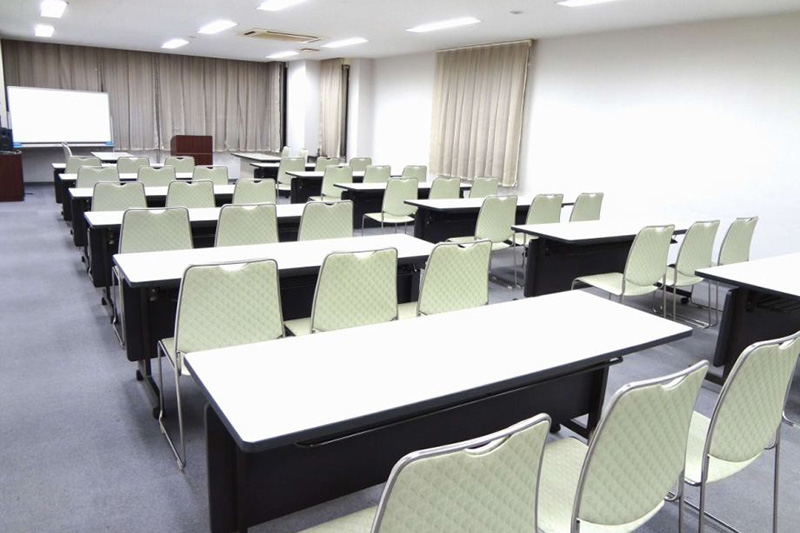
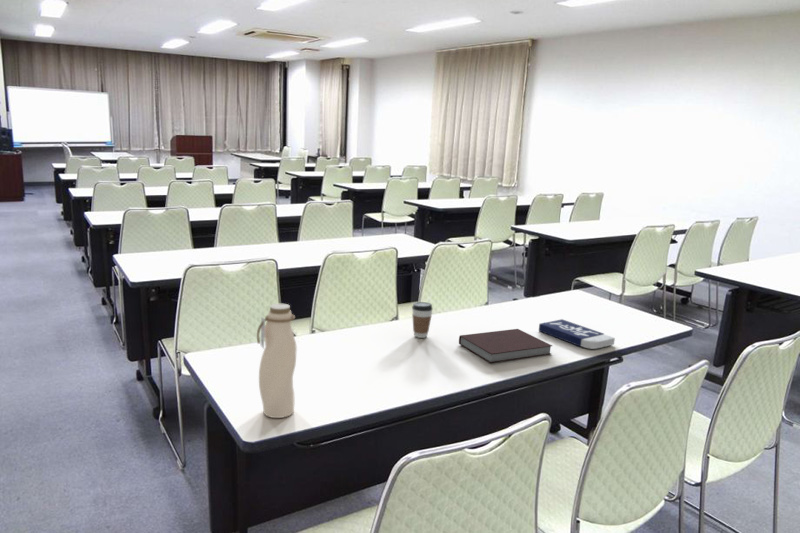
+ notebook [458,328,553,364]
+ water bottle [256,303,298,419]
+ book [538,318,616,350]
+ coffee cup [411,301,434,339]
